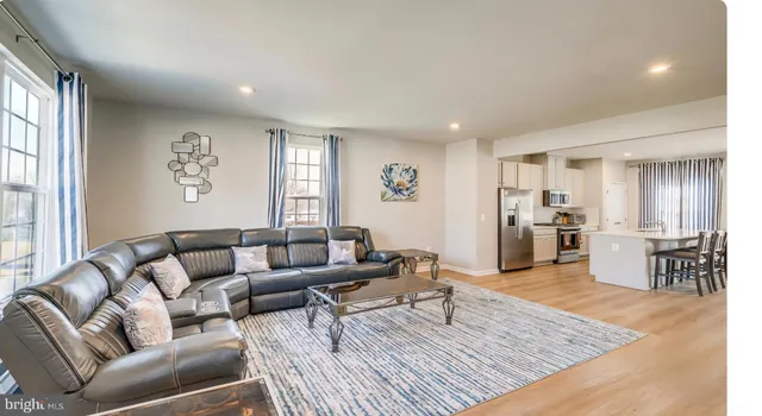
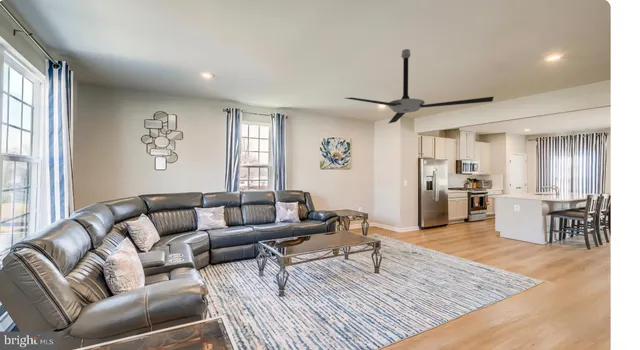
+ ceiling fan [345,48,495,124]
